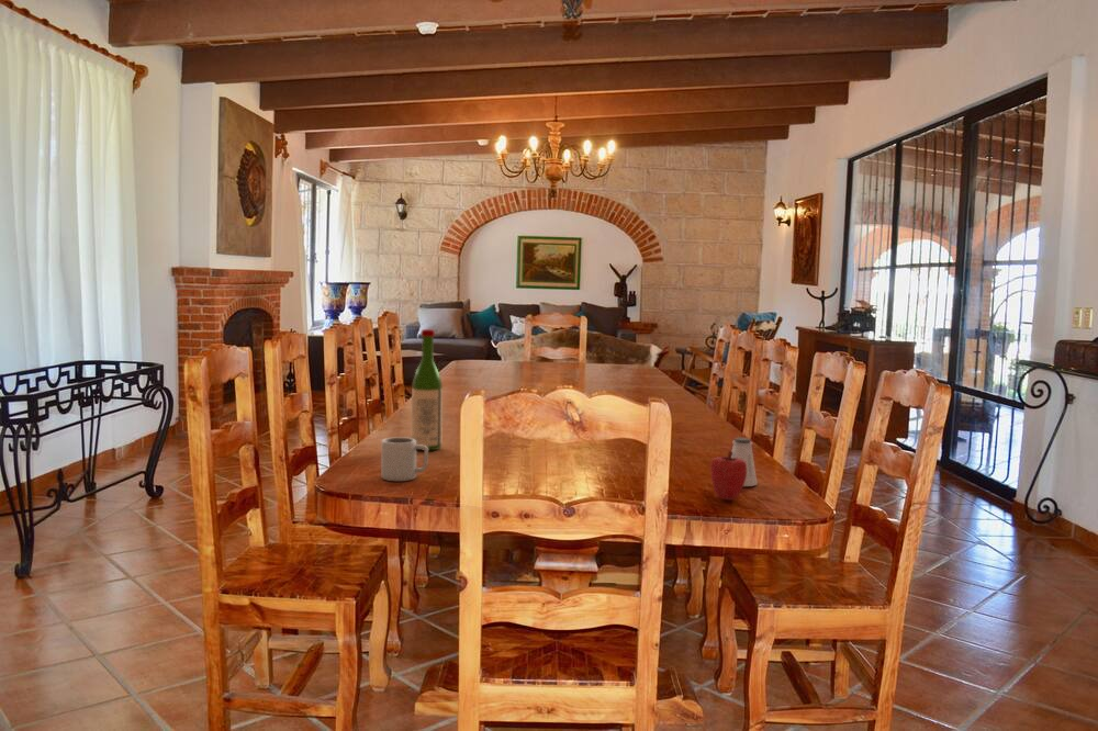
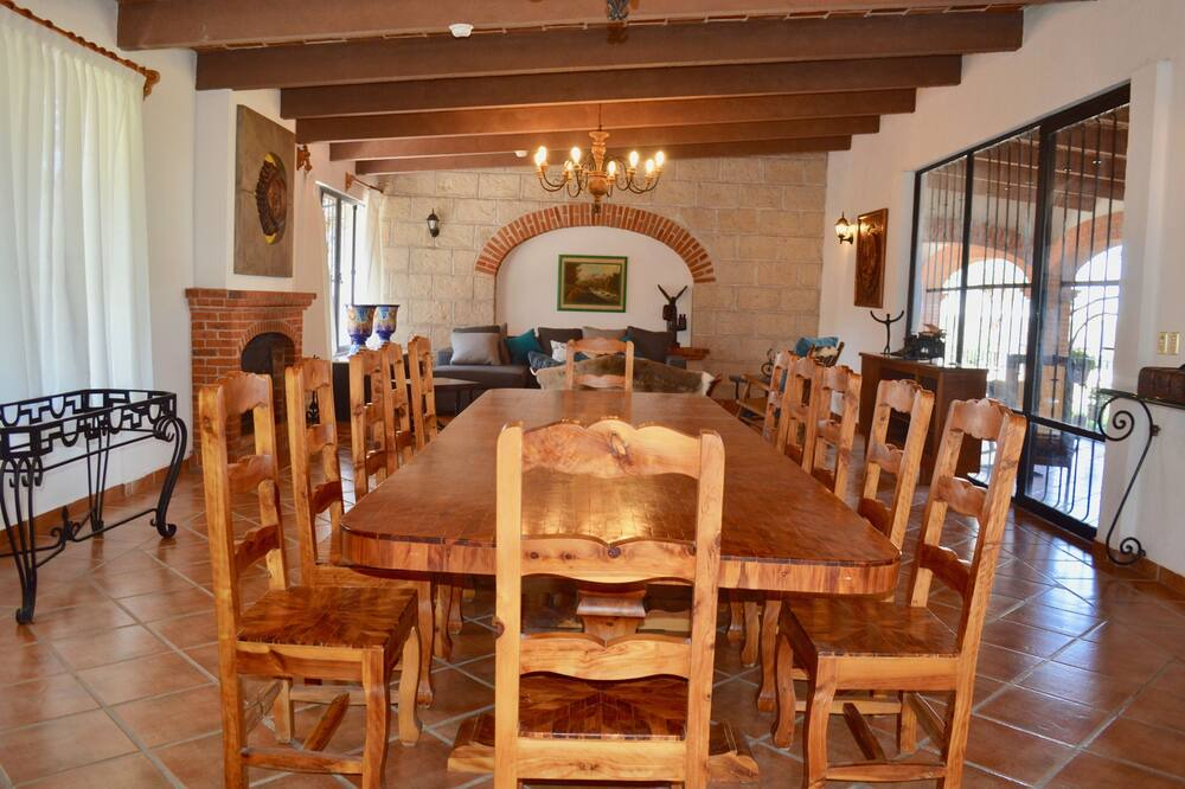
- apple [709,450,747,501]
- cup [380,436,429,482]
- wine bottle [411,328,444,451]
- saltshaker [731,437,758,487]
